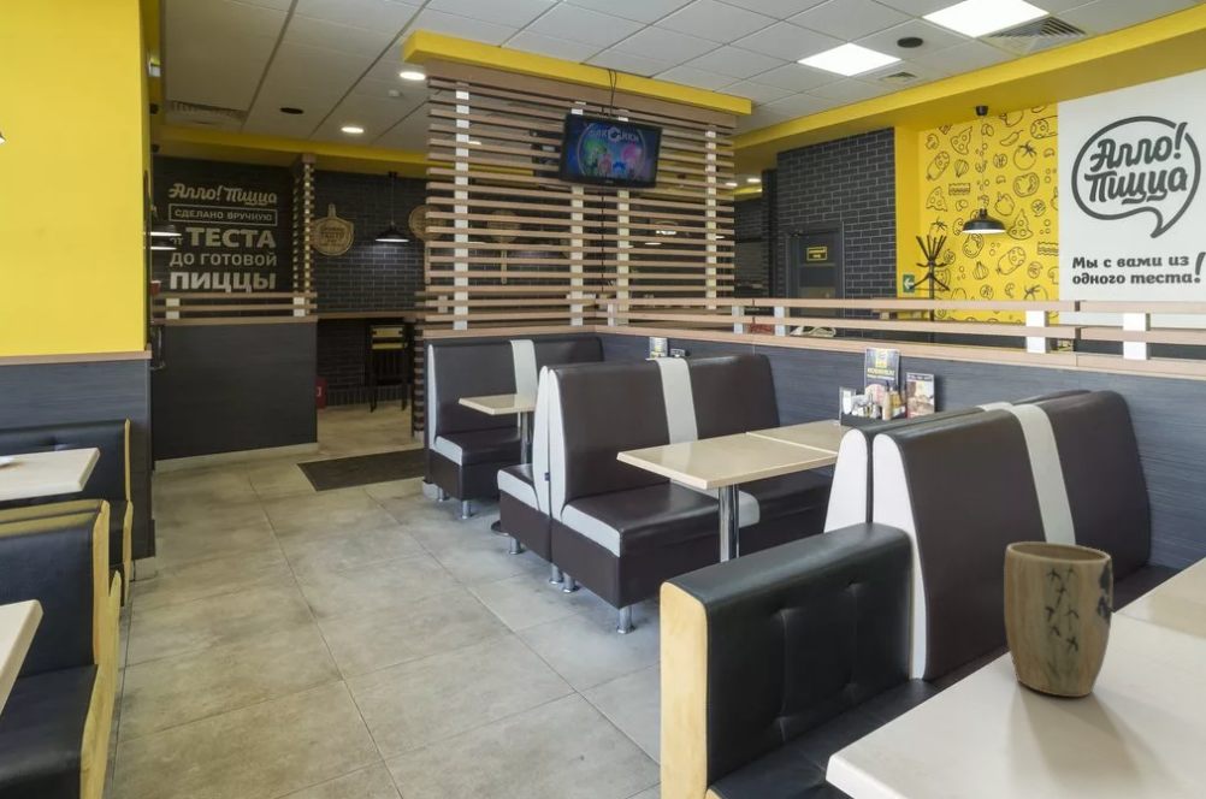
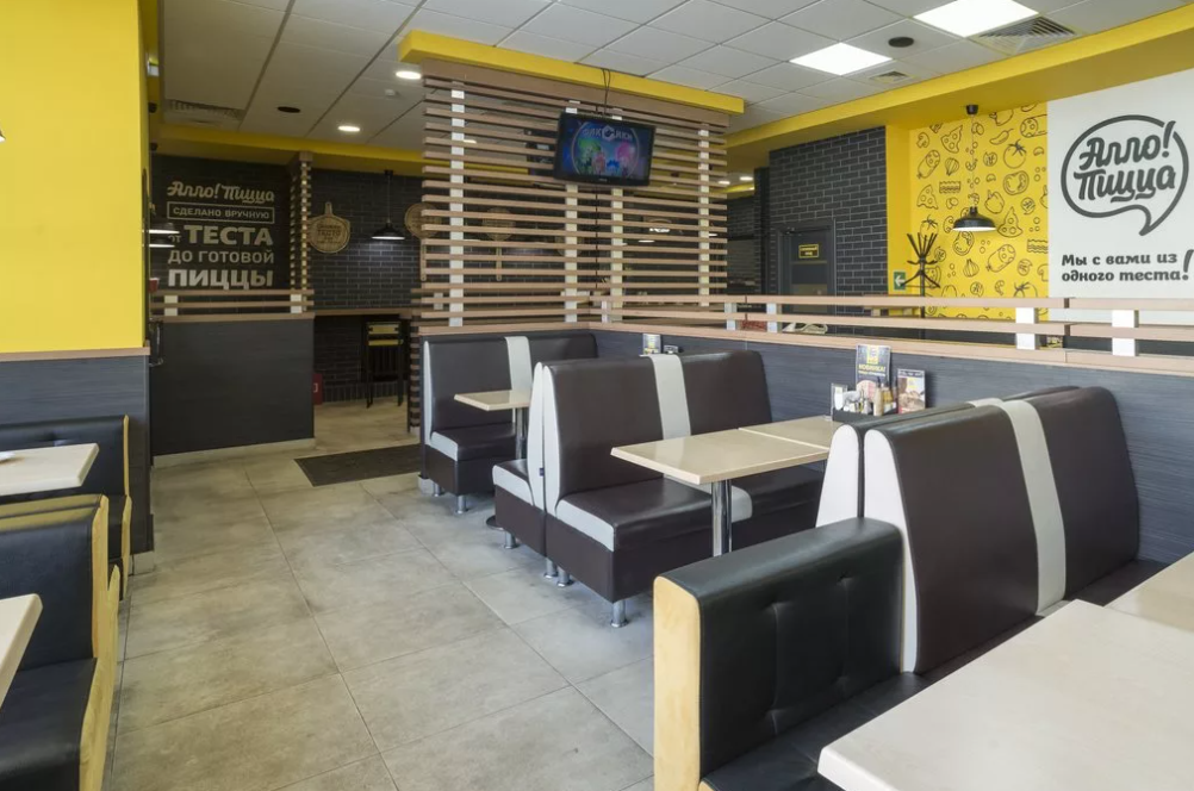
- plant pot [1003,540,1115,698]
